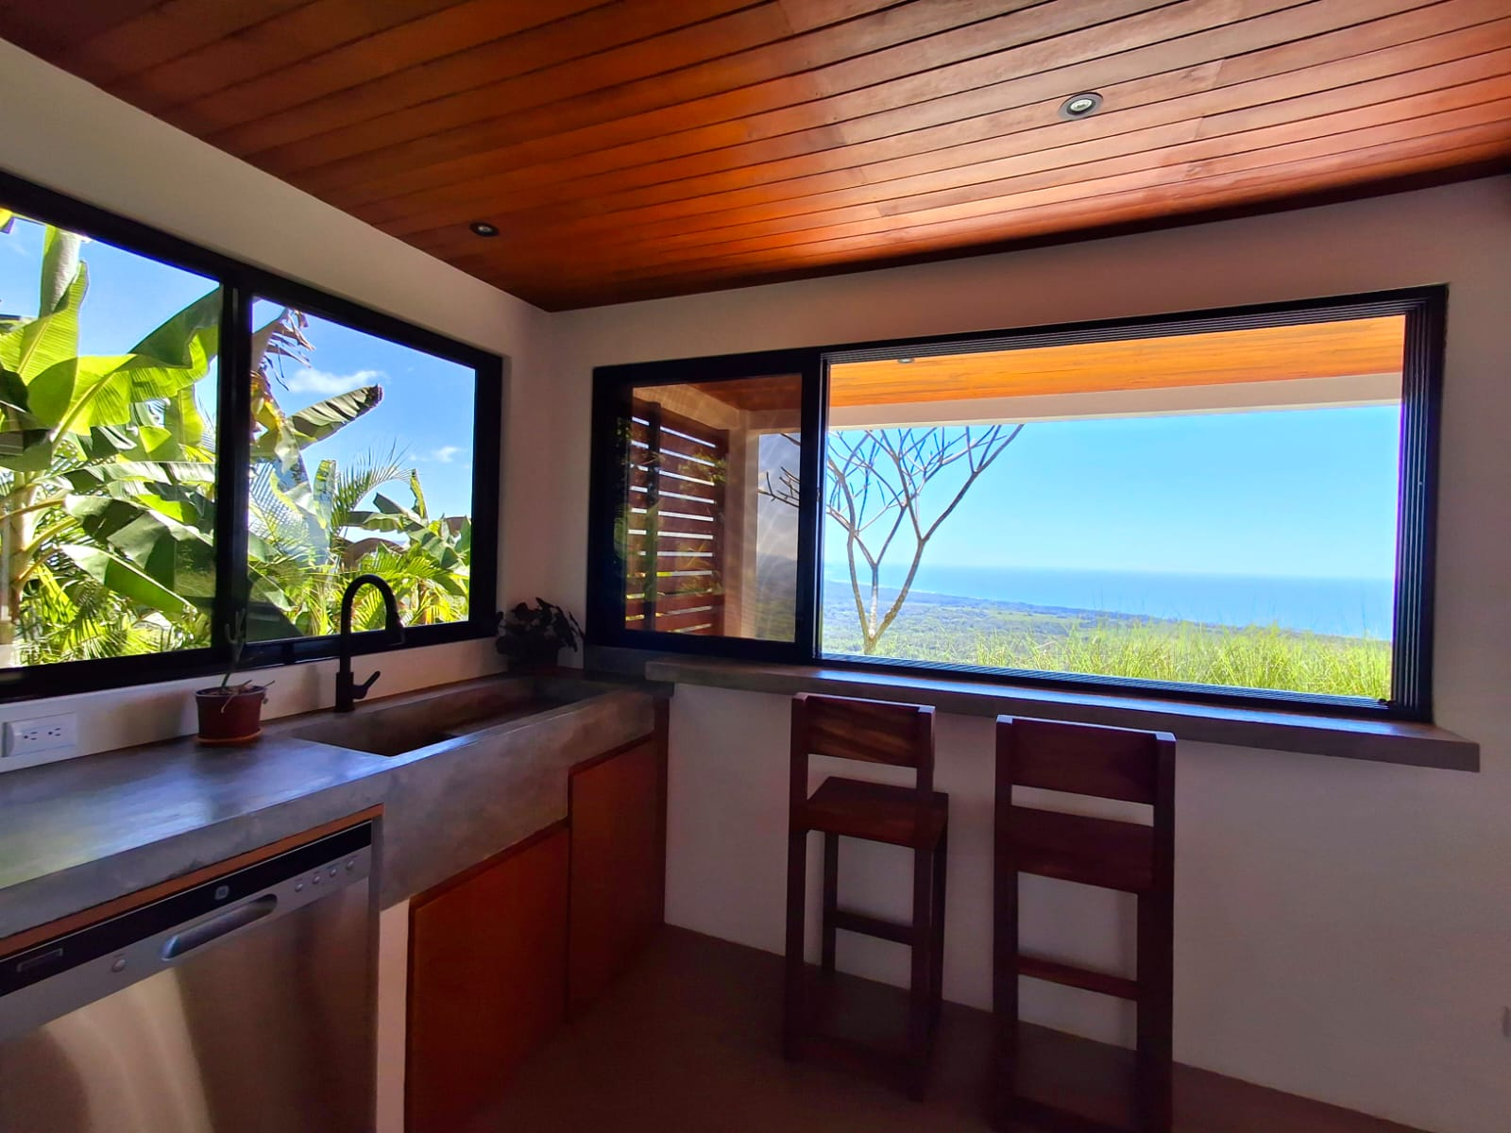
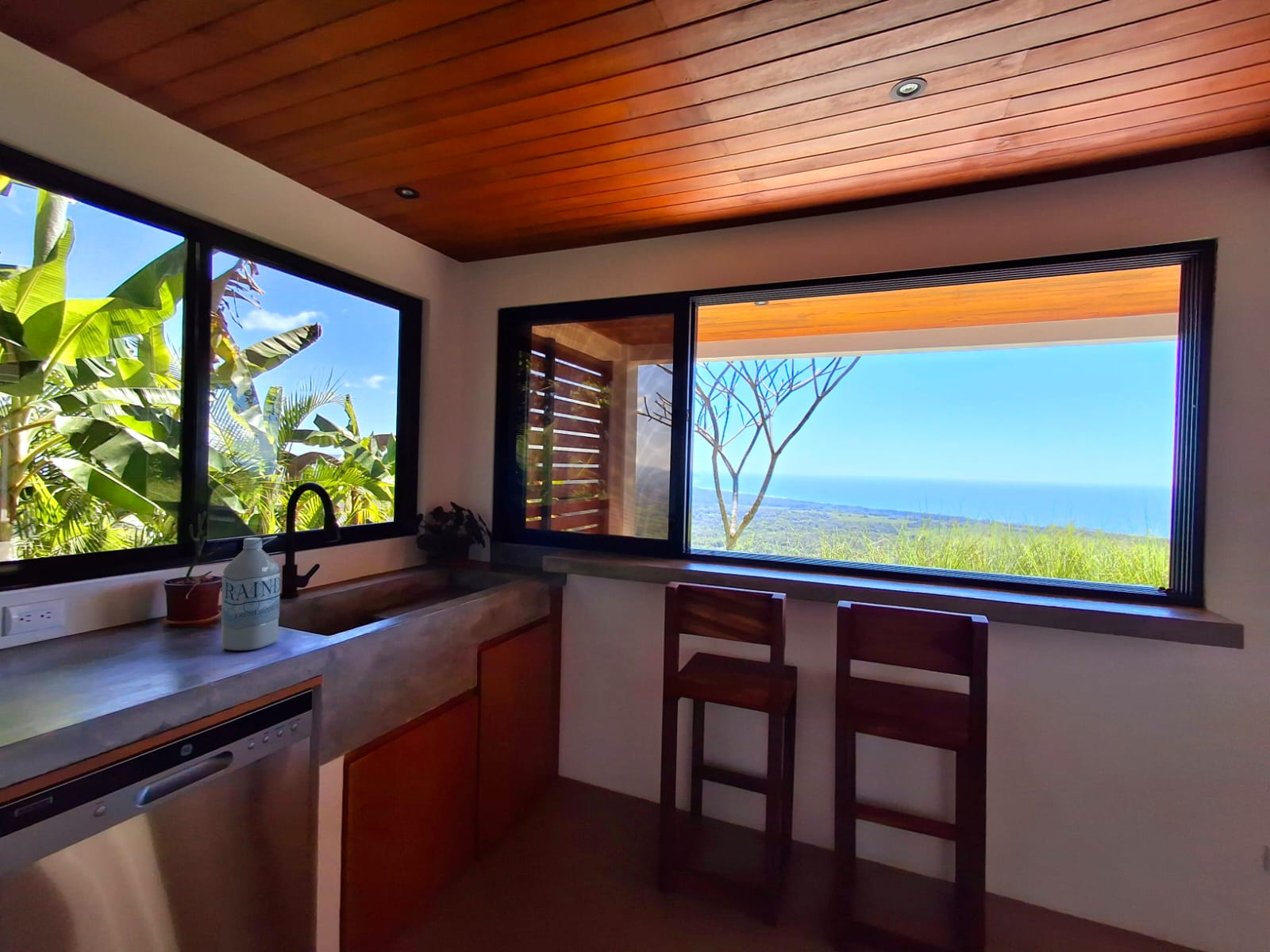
+ water bottle [221,536,281,651]
